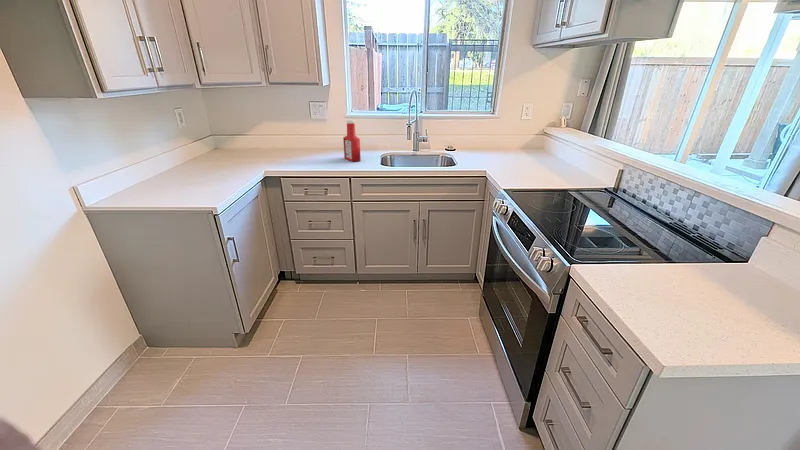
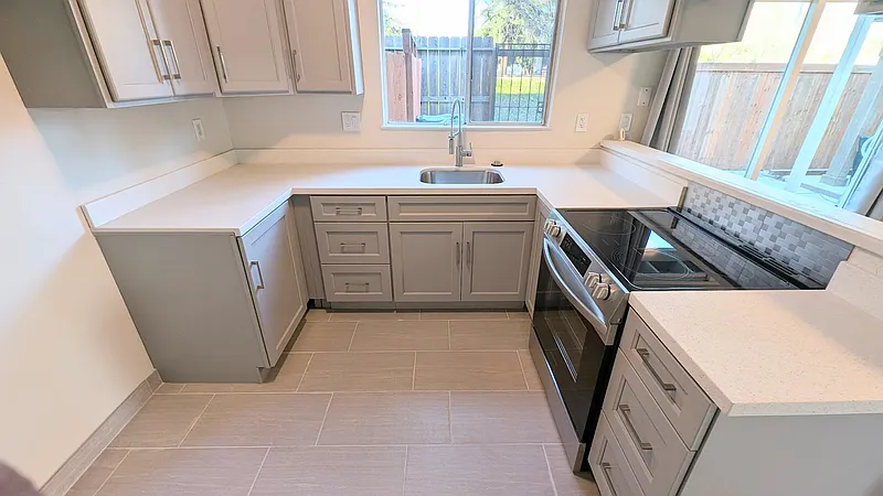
- soap bottle [342,119,362,162]
